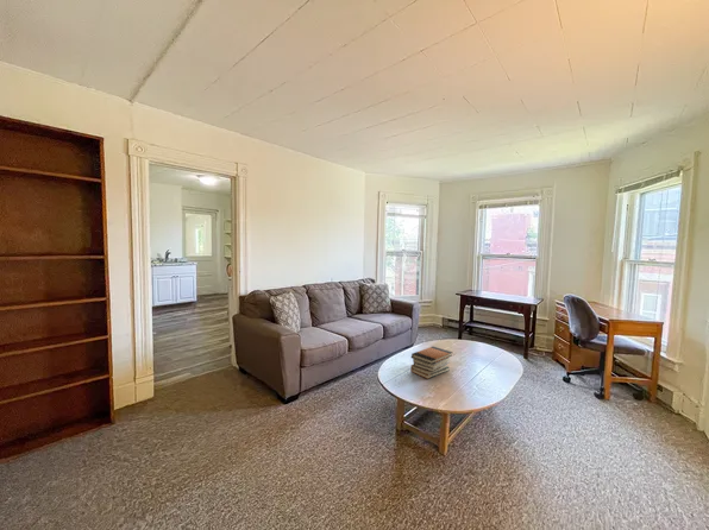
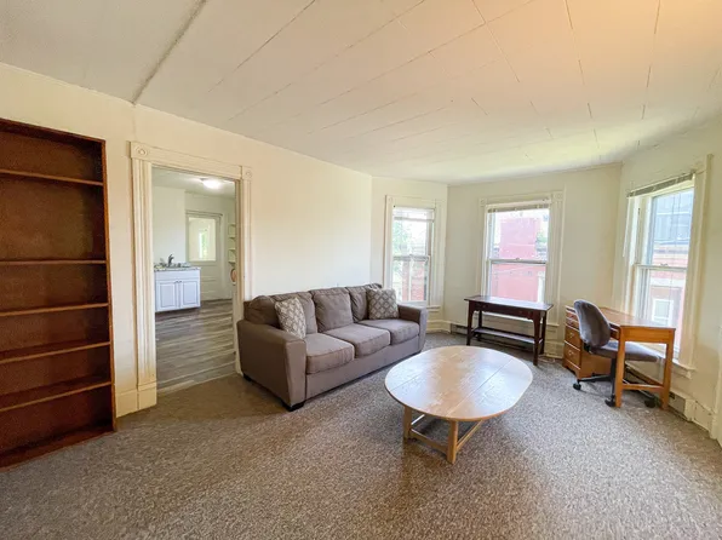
- book stack [409,346,453,380]
